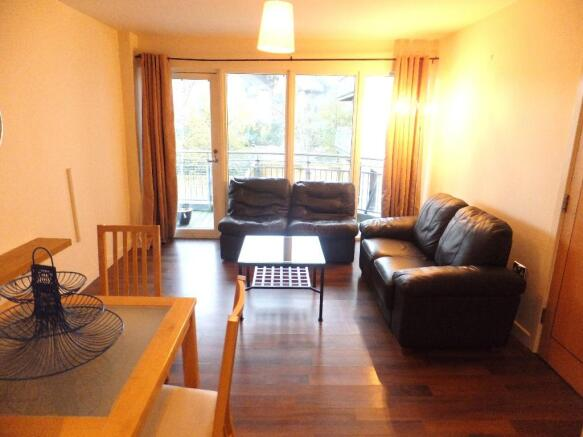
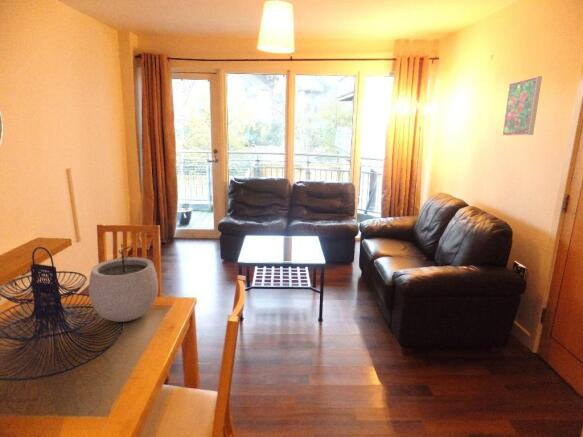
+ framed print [501,75,543,137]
+ plant pot [88,243,159,323]
